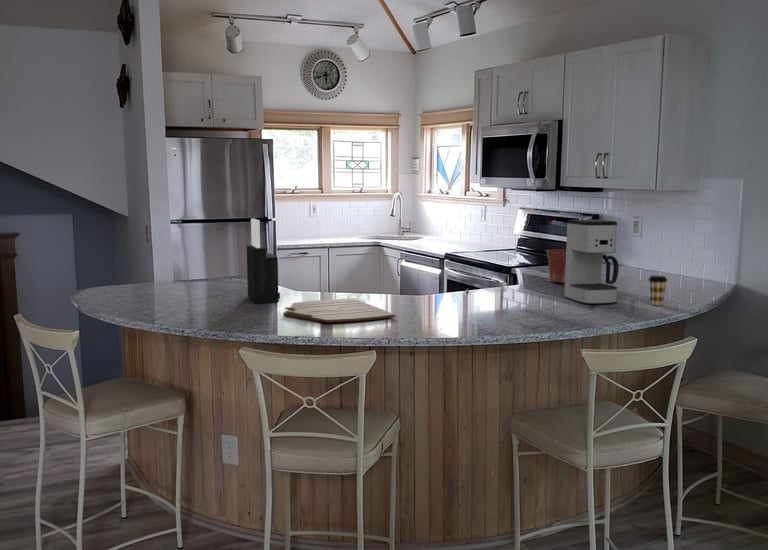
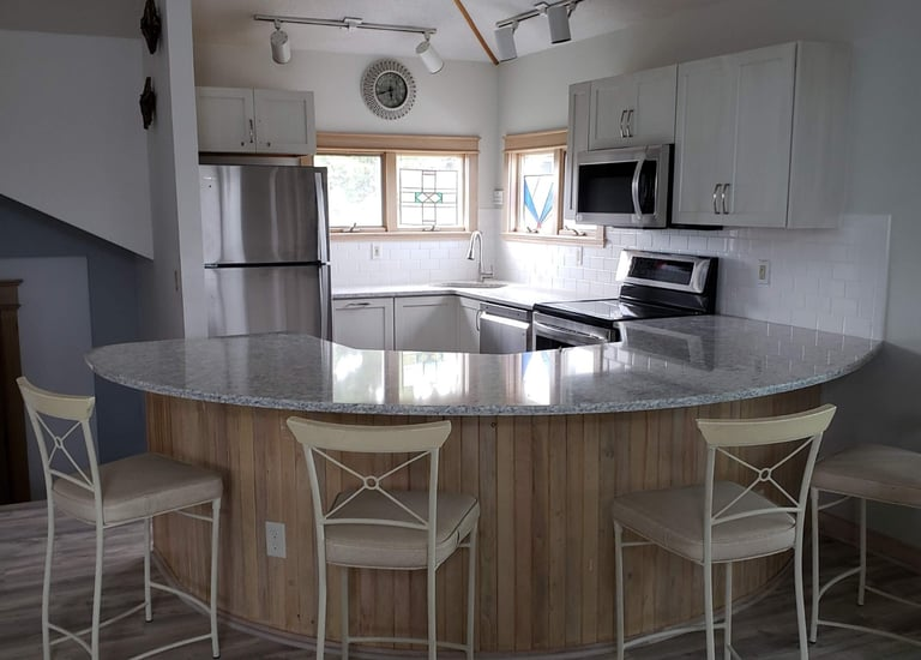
- knife block [246,218,281,304]
- coffee maker [563,218,620,305]
- flower pot [545,248,566,284]
- coffee cup [647,275,668,306]
- cutting board [282,297,396,323]
